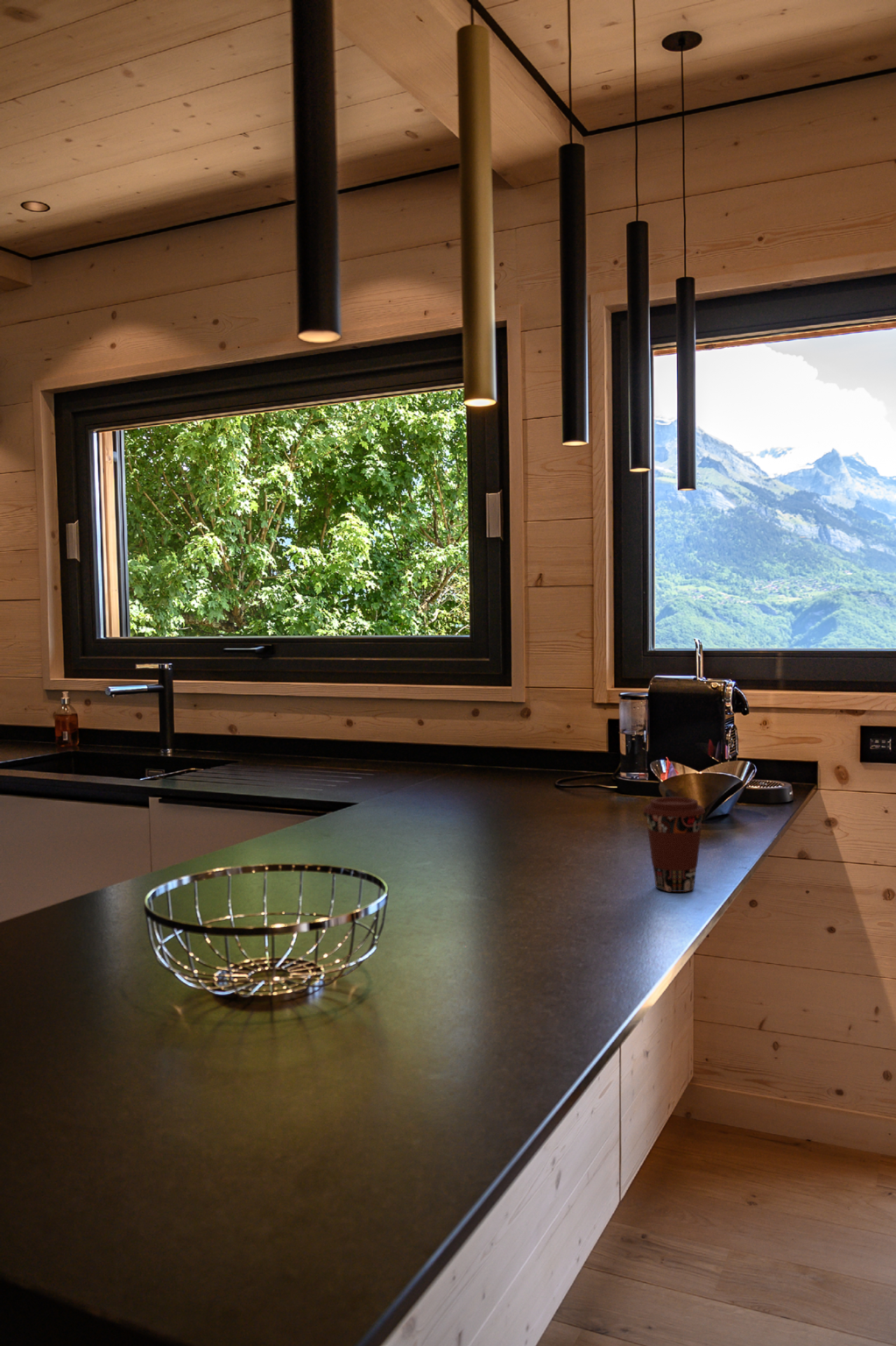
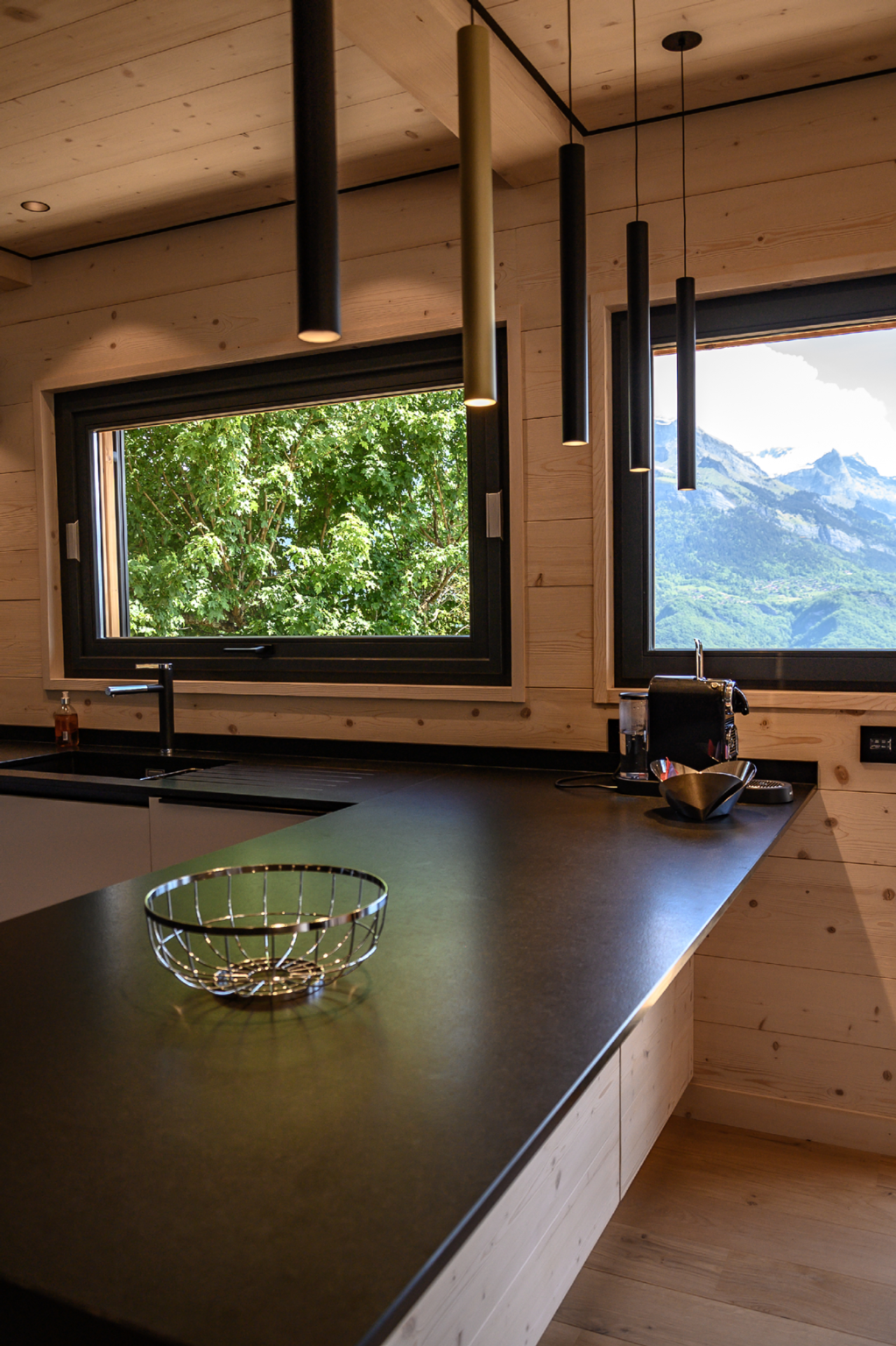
- coffee cup [642,796,706,893]
